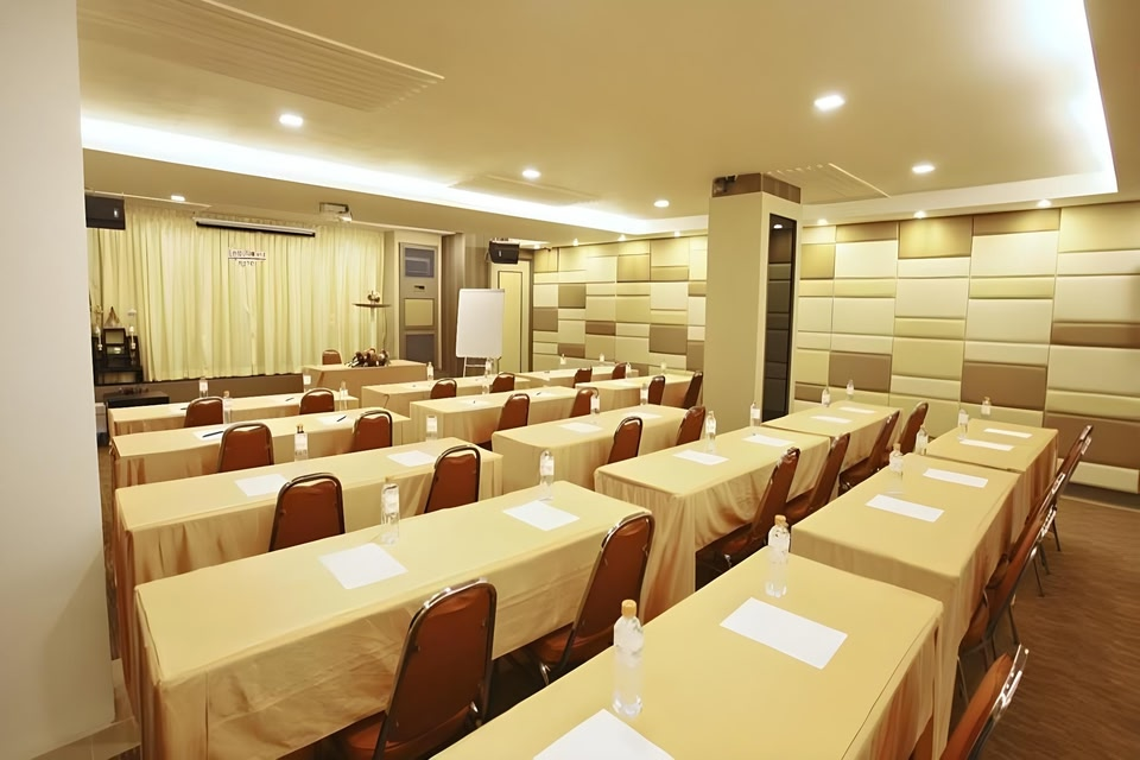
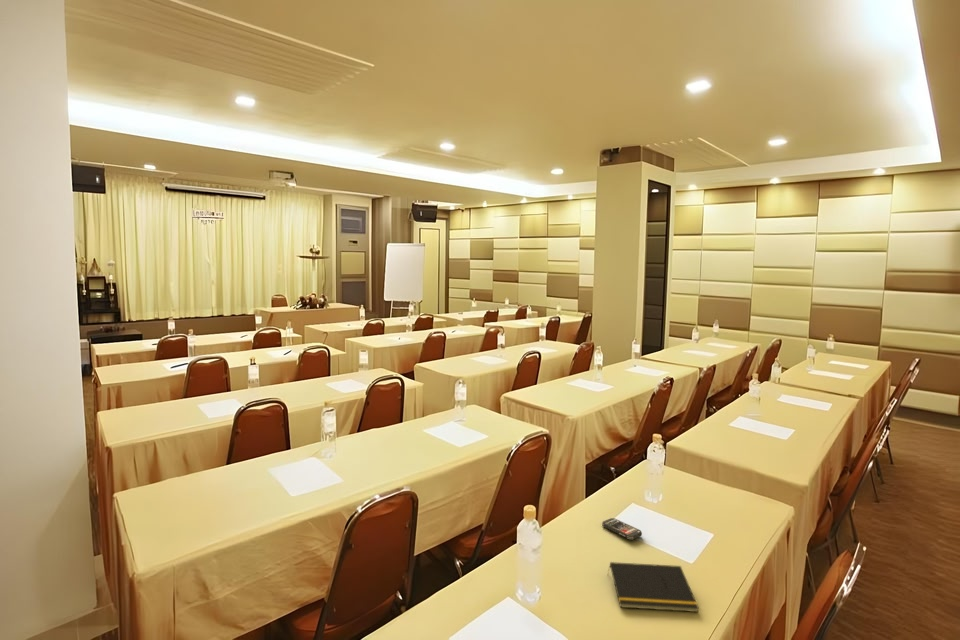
+ notepad [607,561,700,613]
+ smartphone [601,517,643,540]
